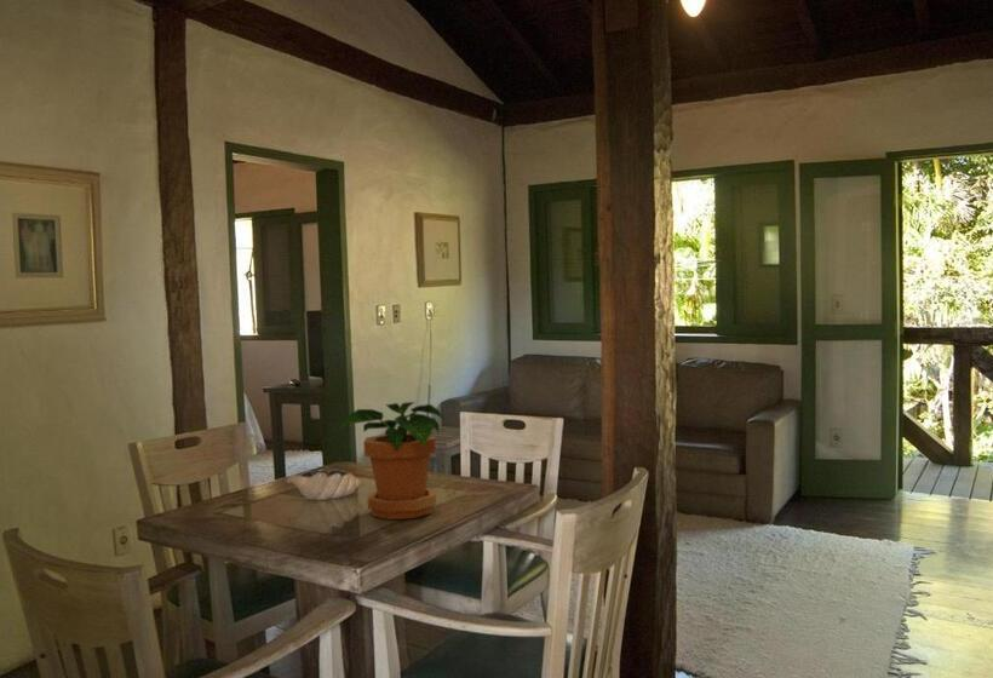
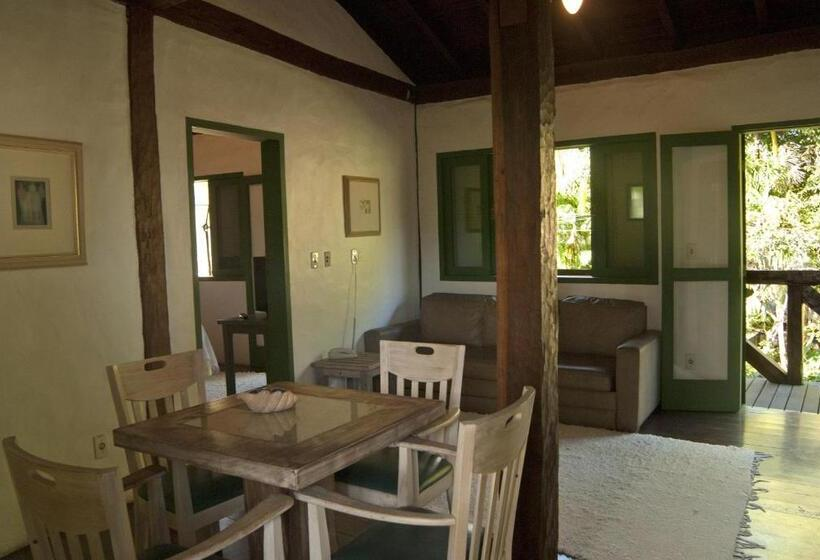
- potted plant [338,401,444,521]
